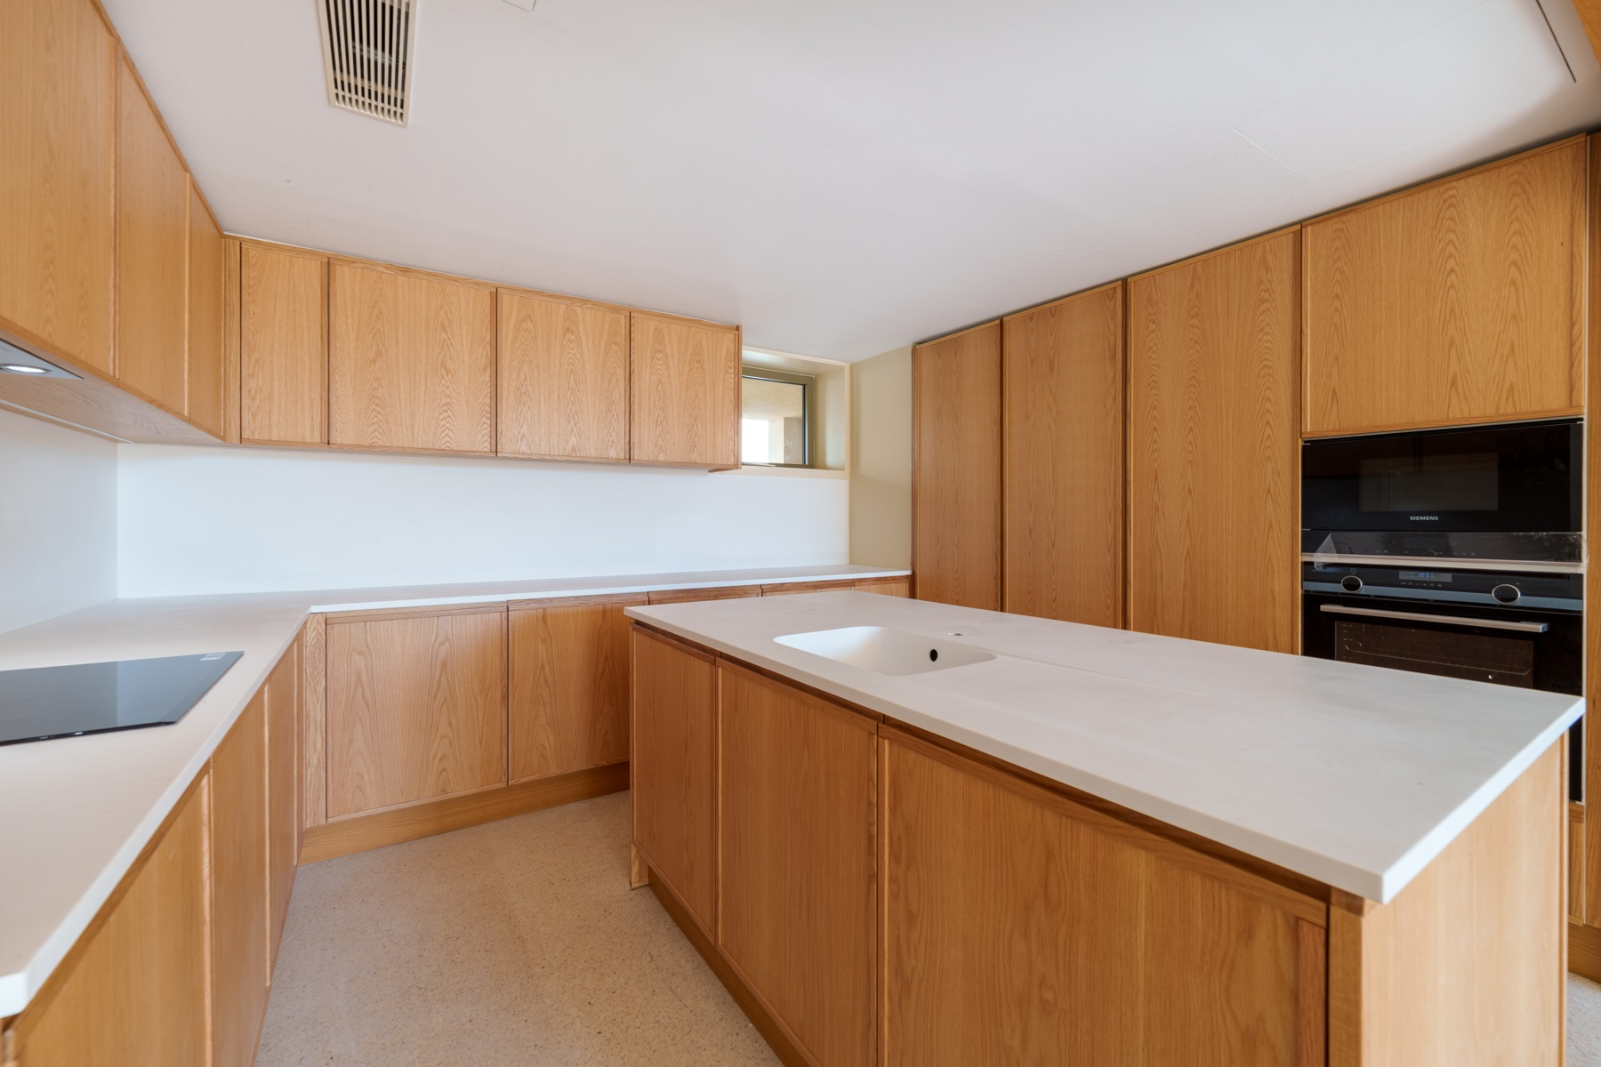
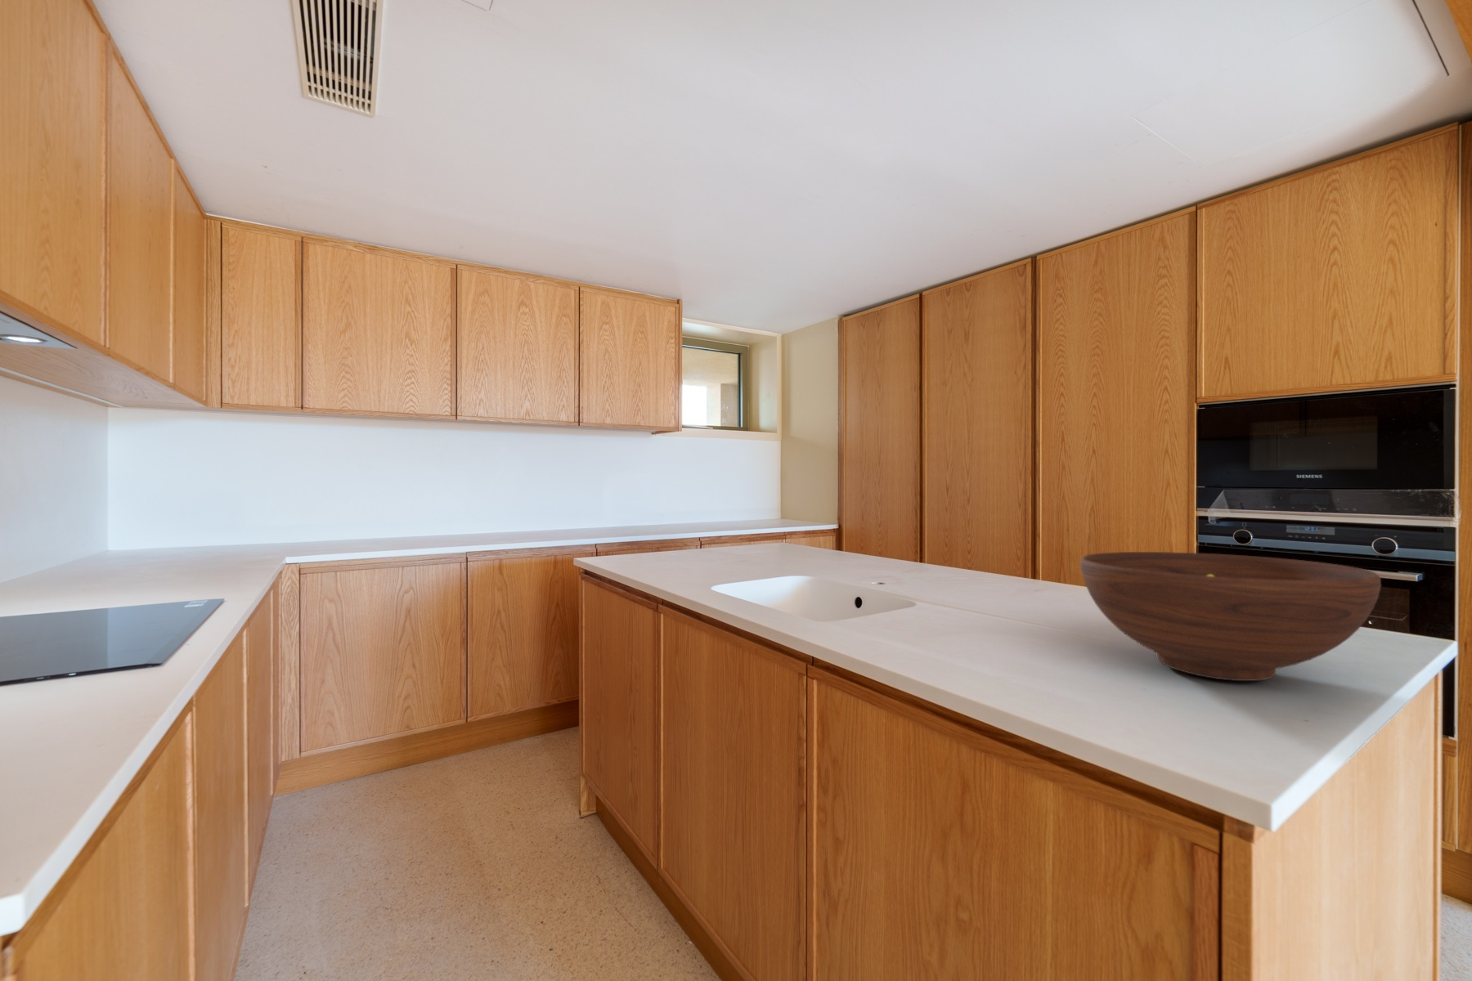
+ fruit bowl [1080,551,1382,682]
